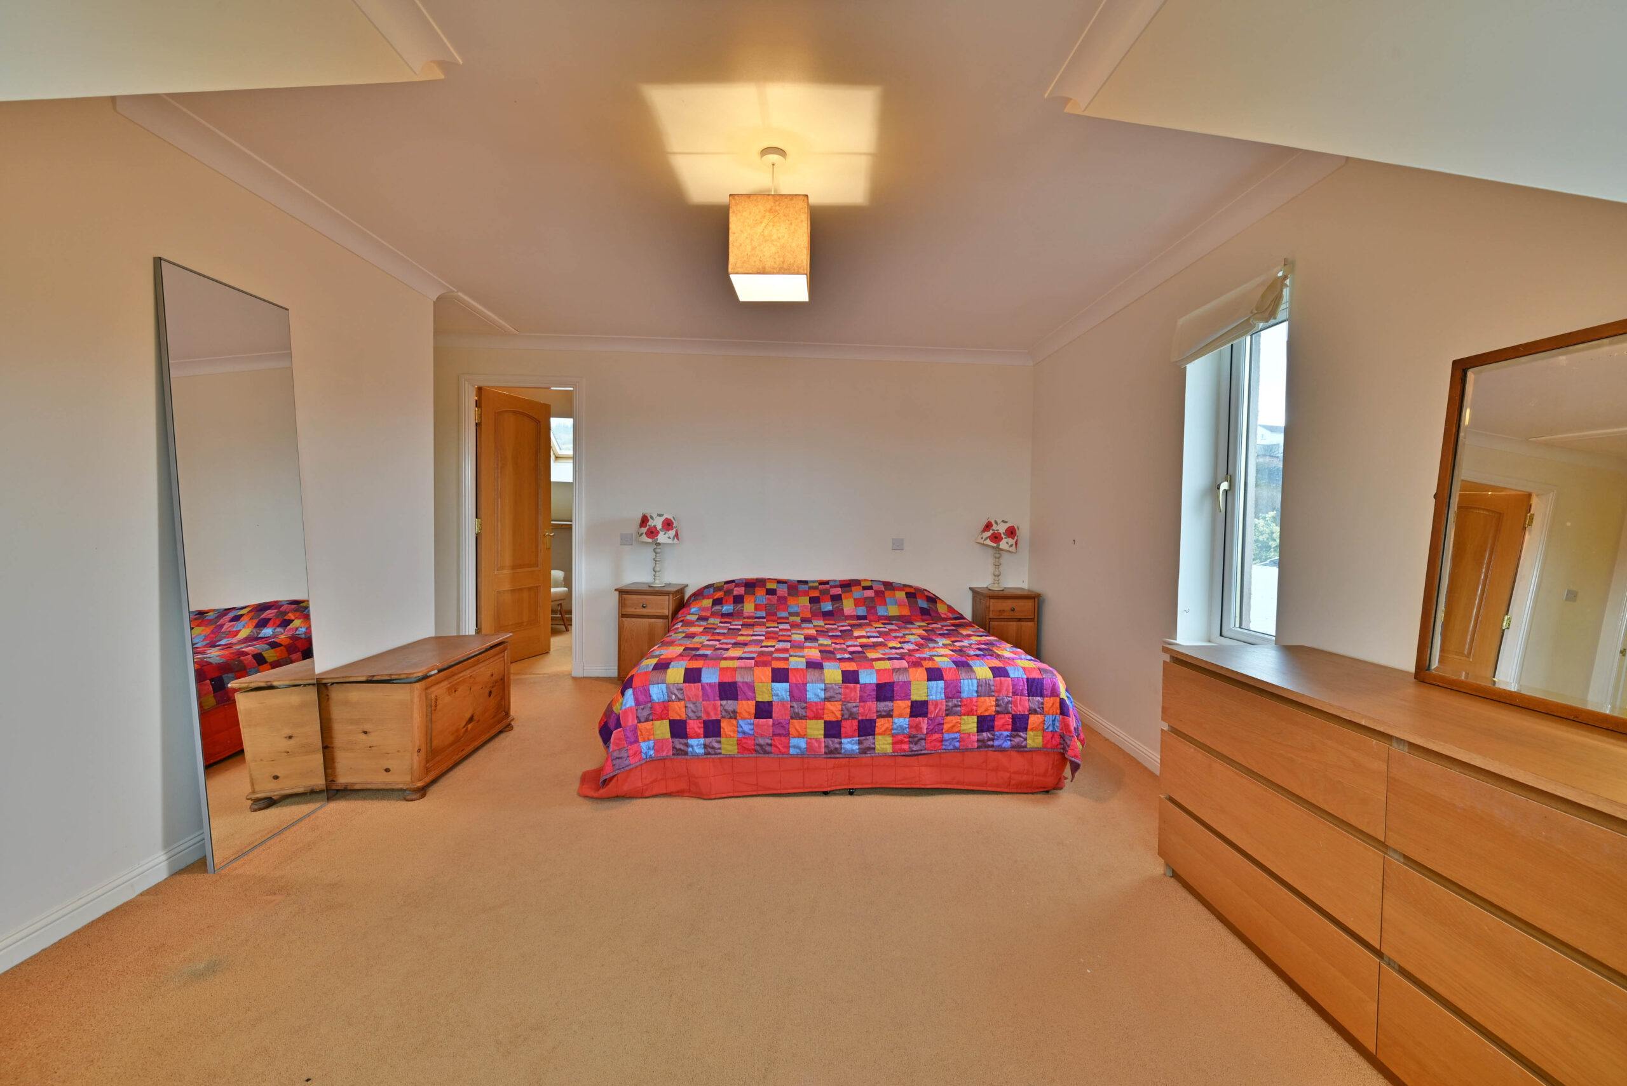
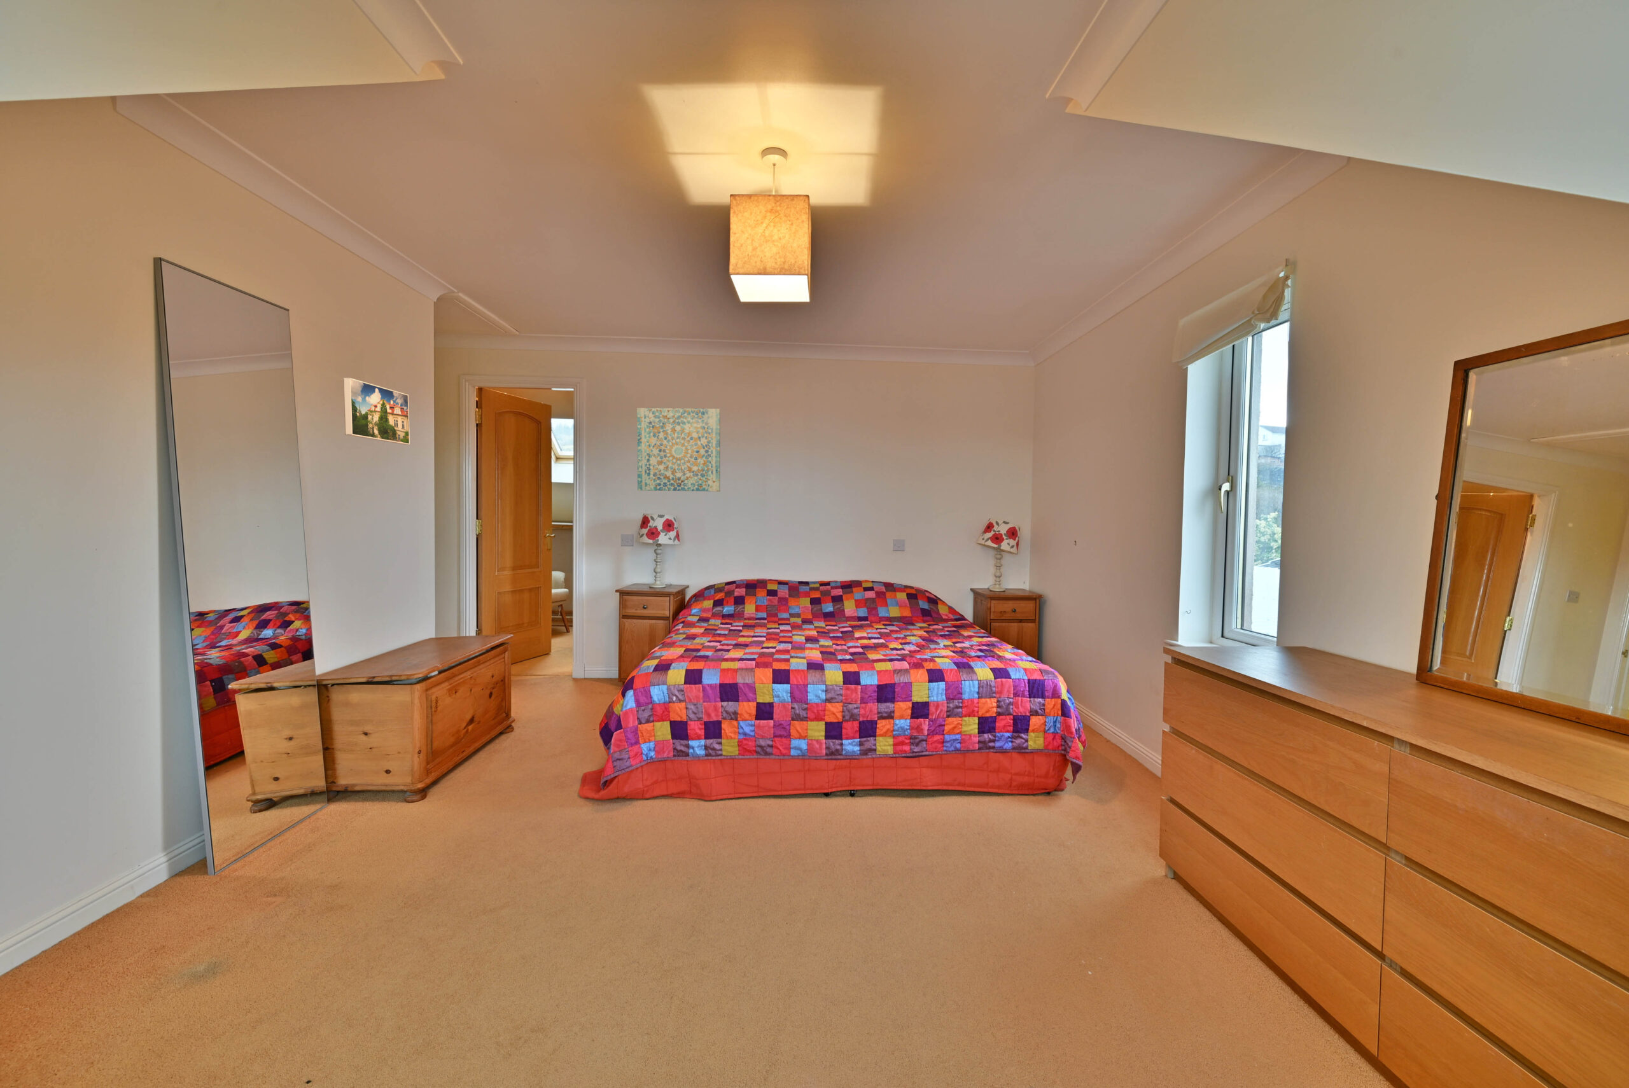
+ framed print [342,378,410,446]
+ wall art [636,407,721,492]
